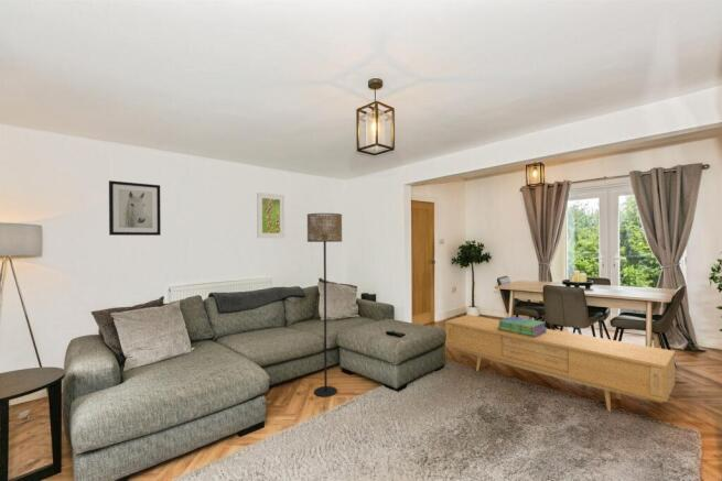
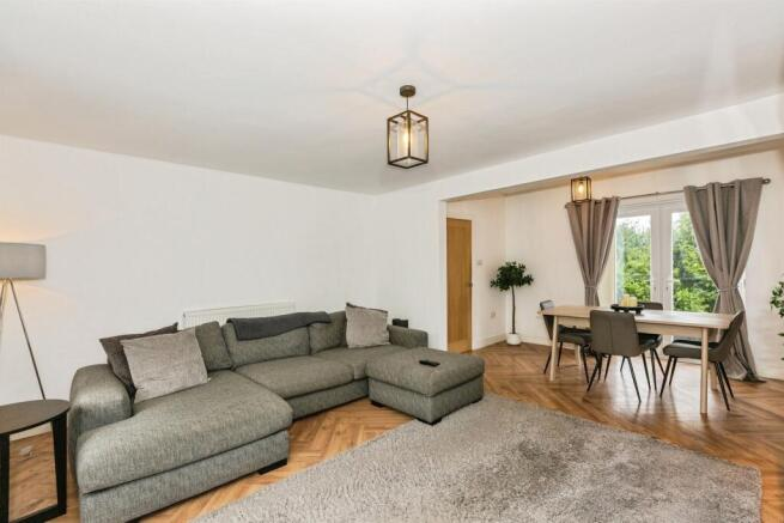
- sideboard [444,314,676,413]
- stack of books [497,316,548,337]
- wall art [108,179,162,237]
- floor lamp [306,212,343,398]
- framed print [256,192,285,239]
